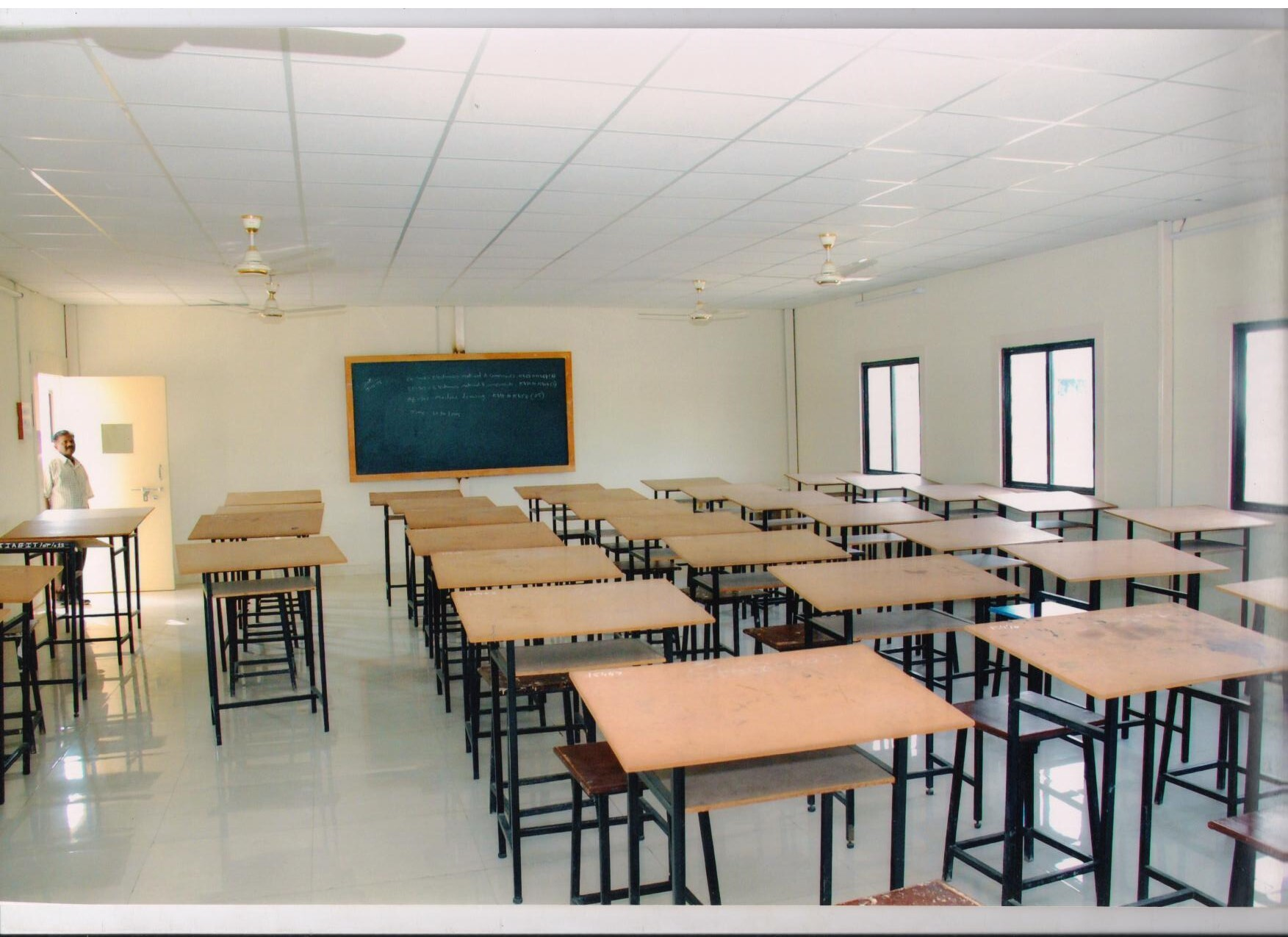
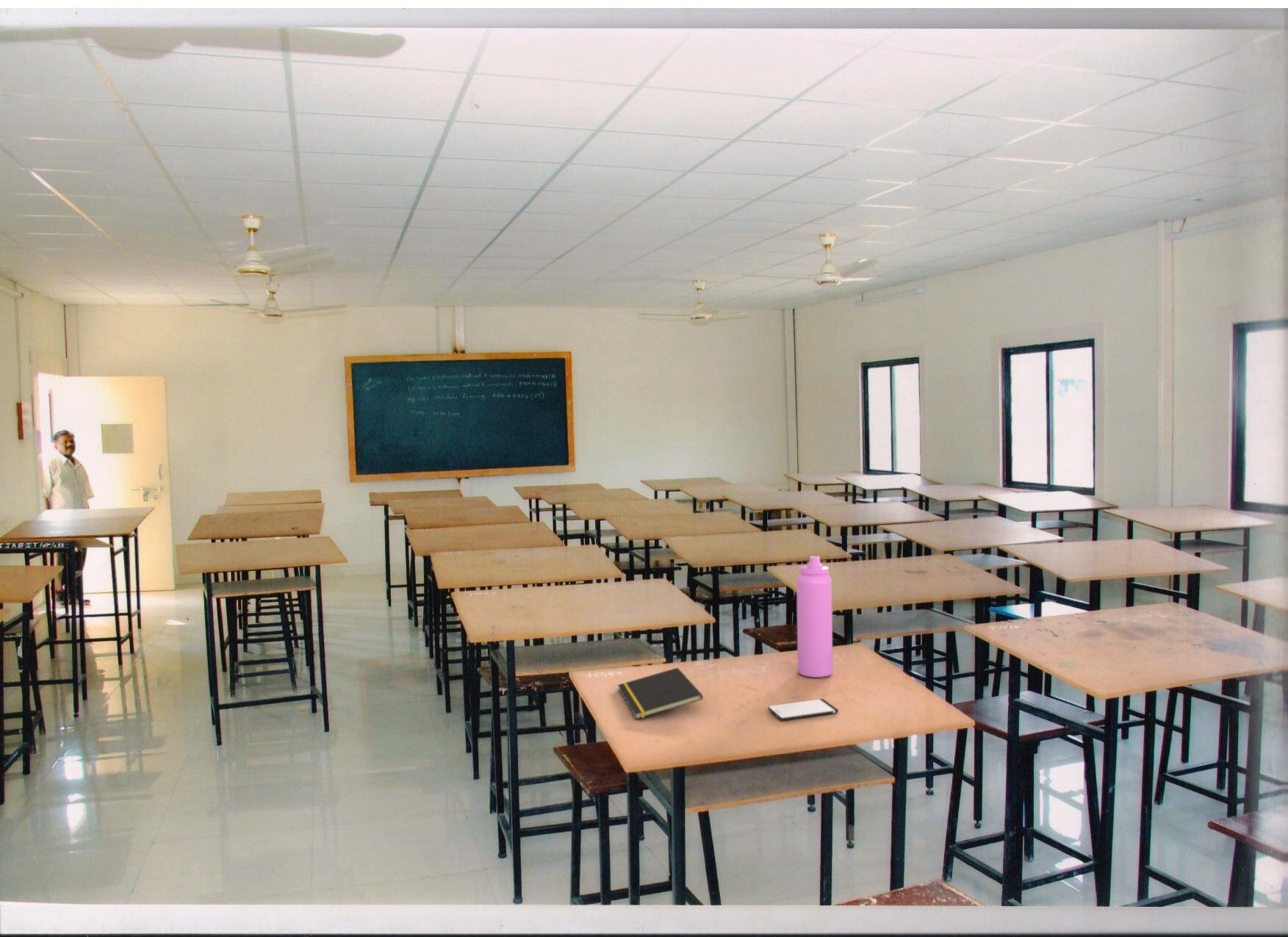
+ water bottle [796,556,833,678]
+ smartphone [767,698,839,721]
+ notepad [617,667,704,719]
